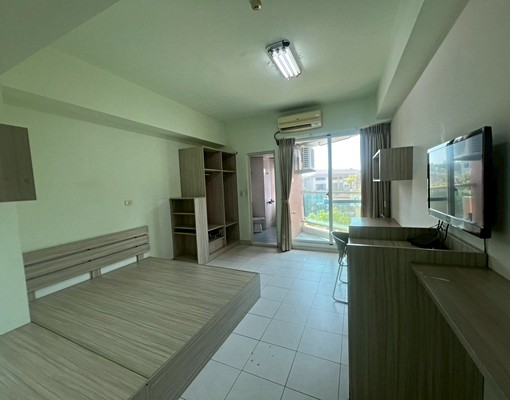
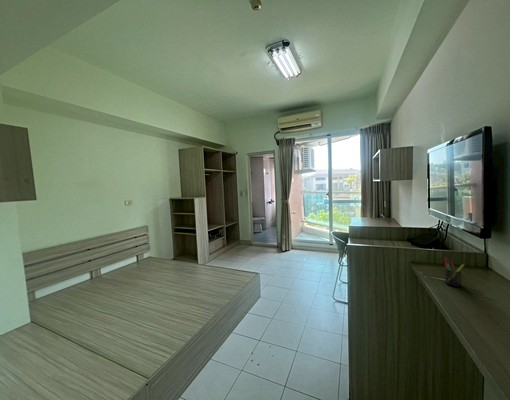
+ pen holder [443,257,465,288]
